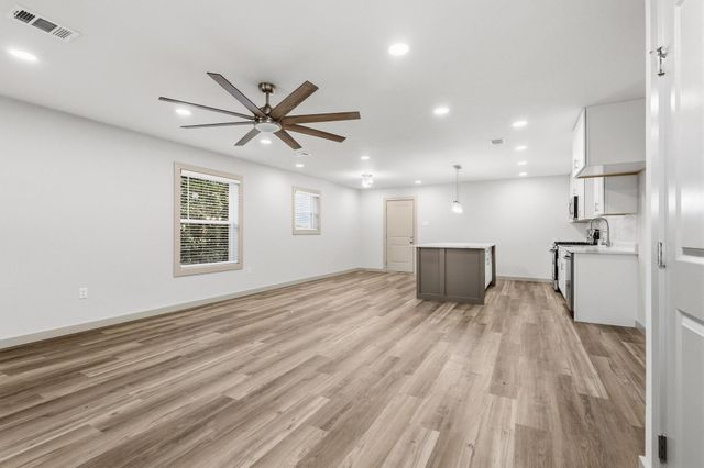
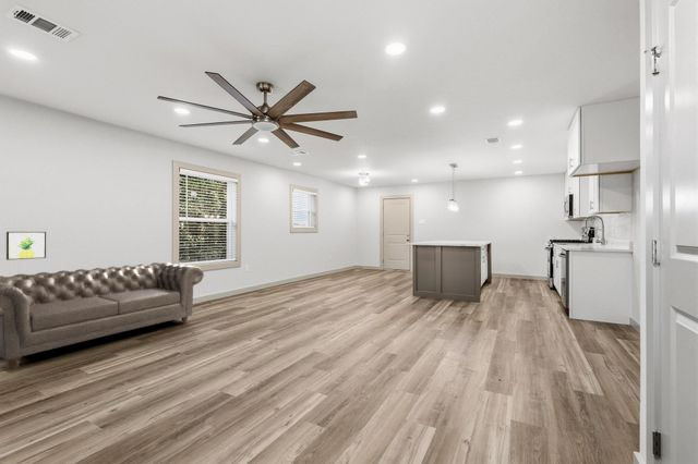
+ wall art [5,231,47,261]
+ sofa [0,261,205,369]
